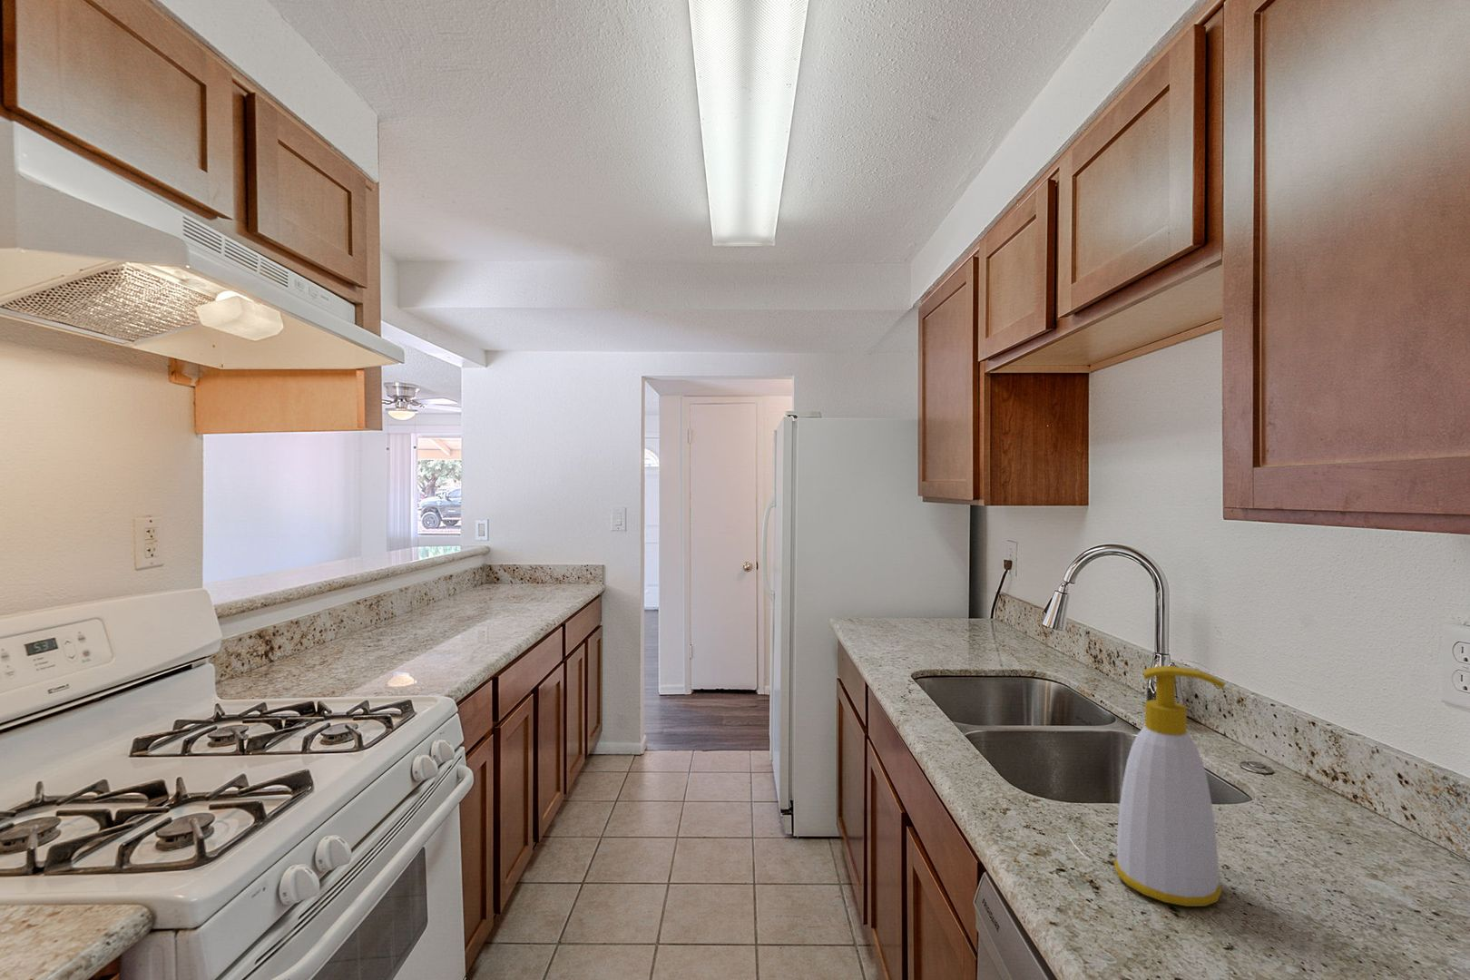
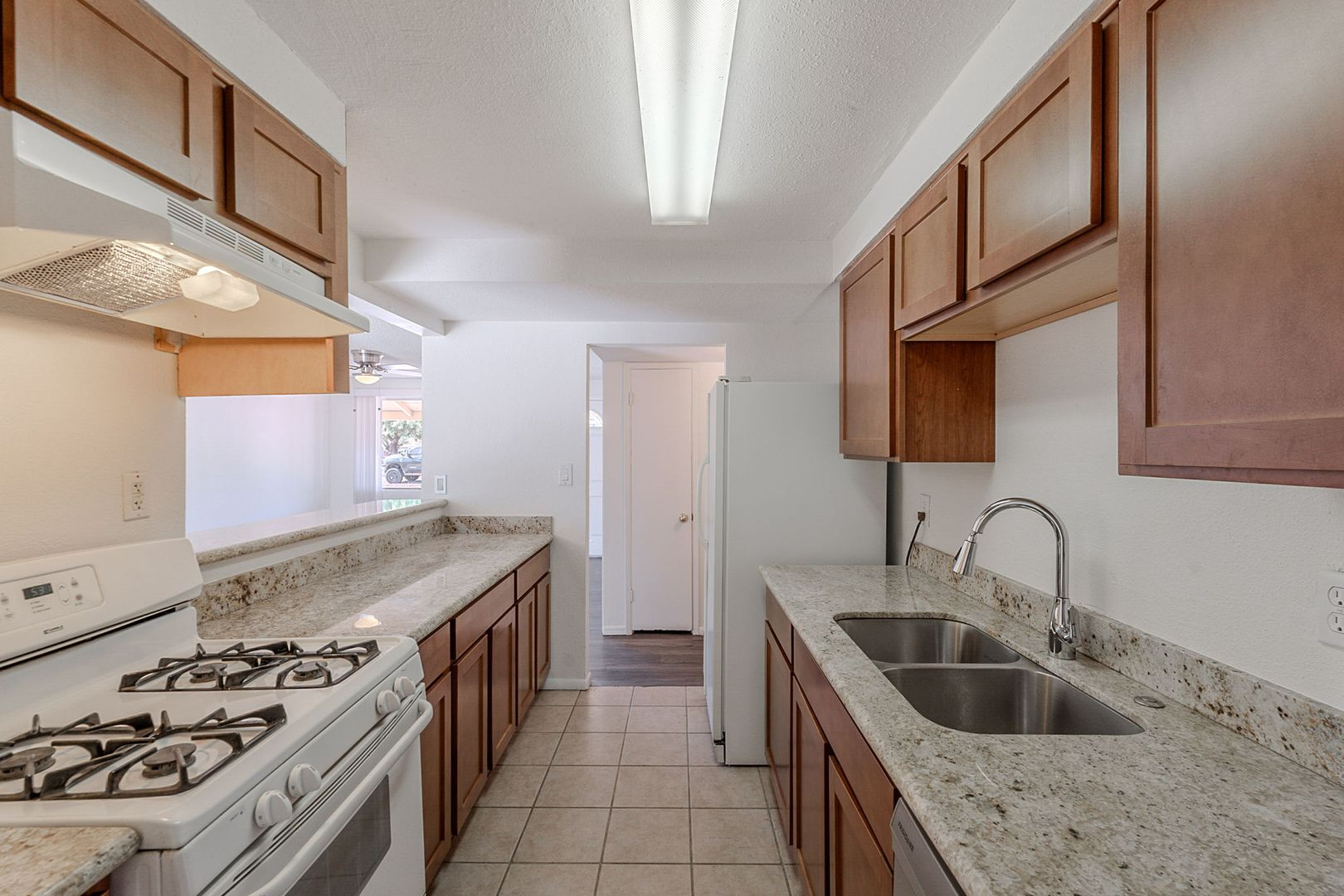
- soap bottle [1112,665,1226,908]
